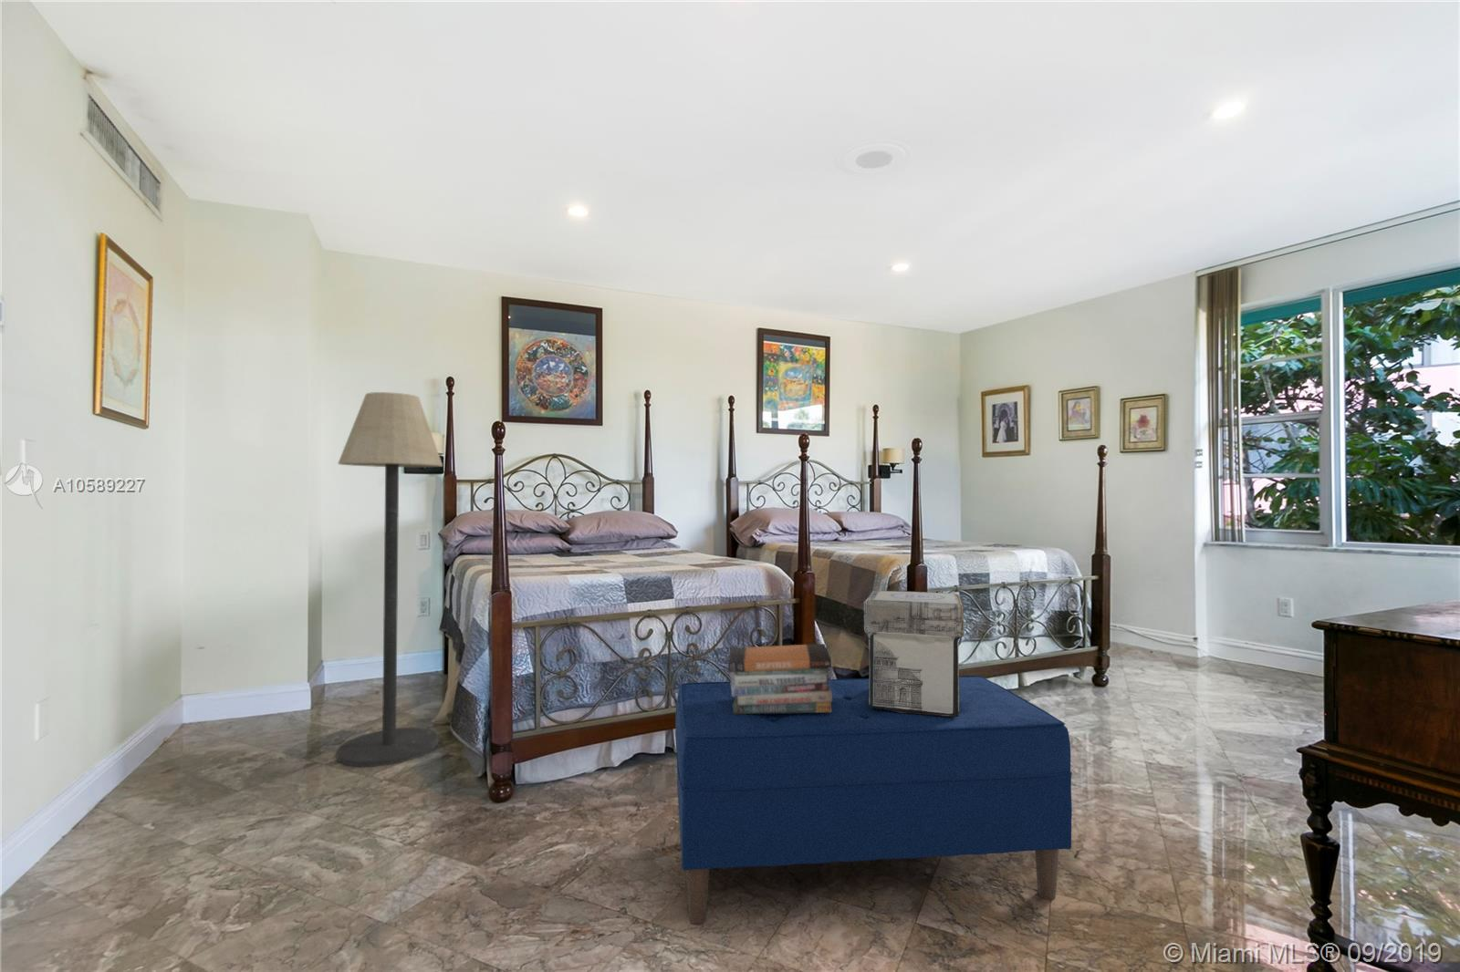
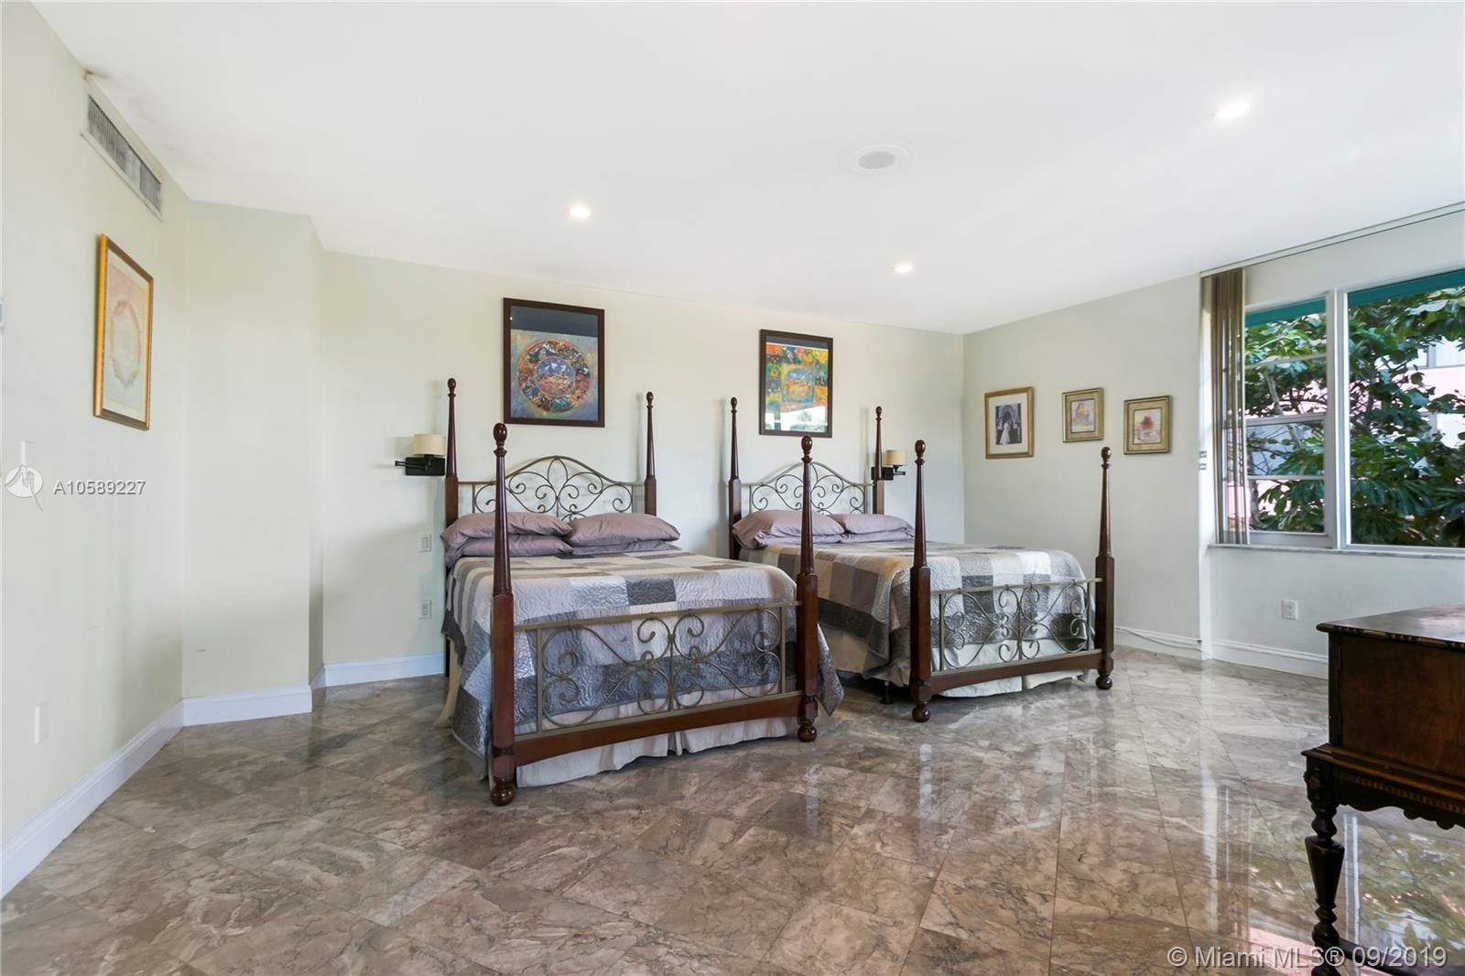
- book stack [727,643,833,714]
- decorative box [863,590,965,717]
- bench [674,675,1074,925]
- floor lamp [335,392,444,768]
